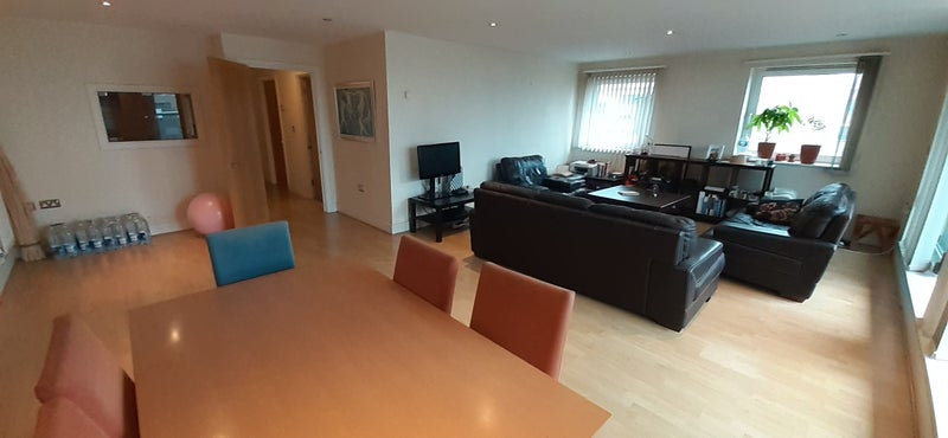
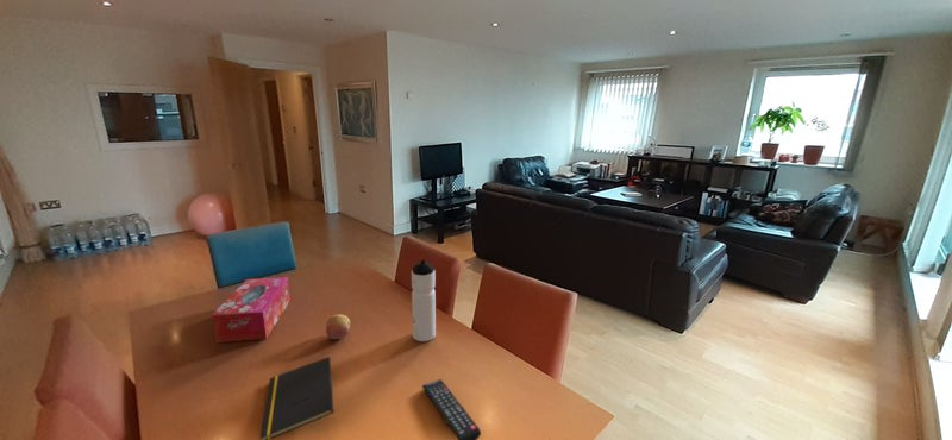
+ tissue box [211,276,292,344]
+ water bottle [411,258,437,342]
+ fruit [325,314,351,340]
+ remote control [421,378,482,440]
+ notepad [259,356,334,440]
